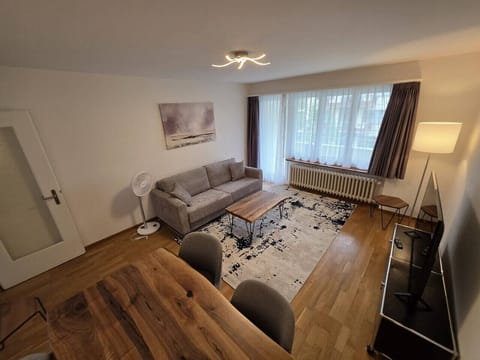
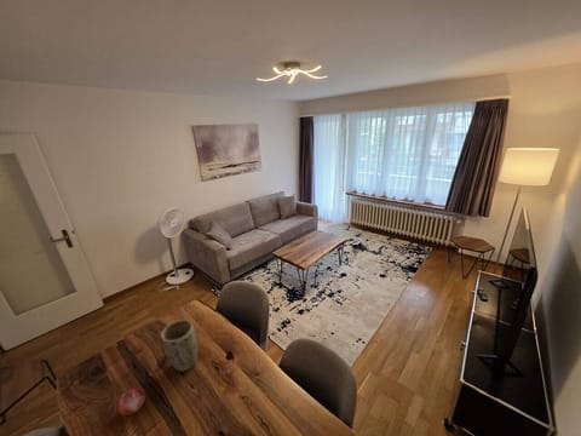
+ plant pot [160,319,199,373]
+ fruit [116,385,146,417]
